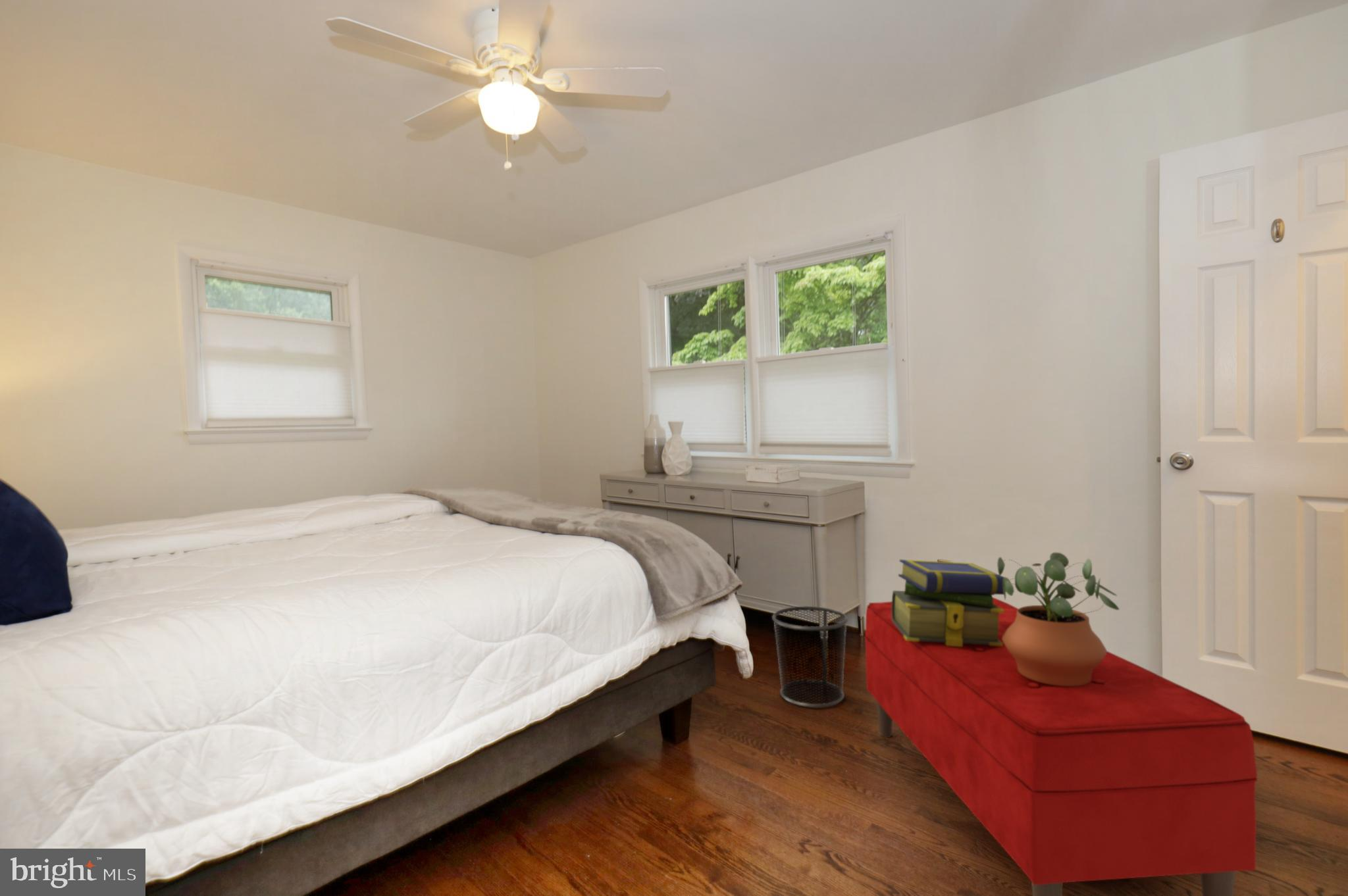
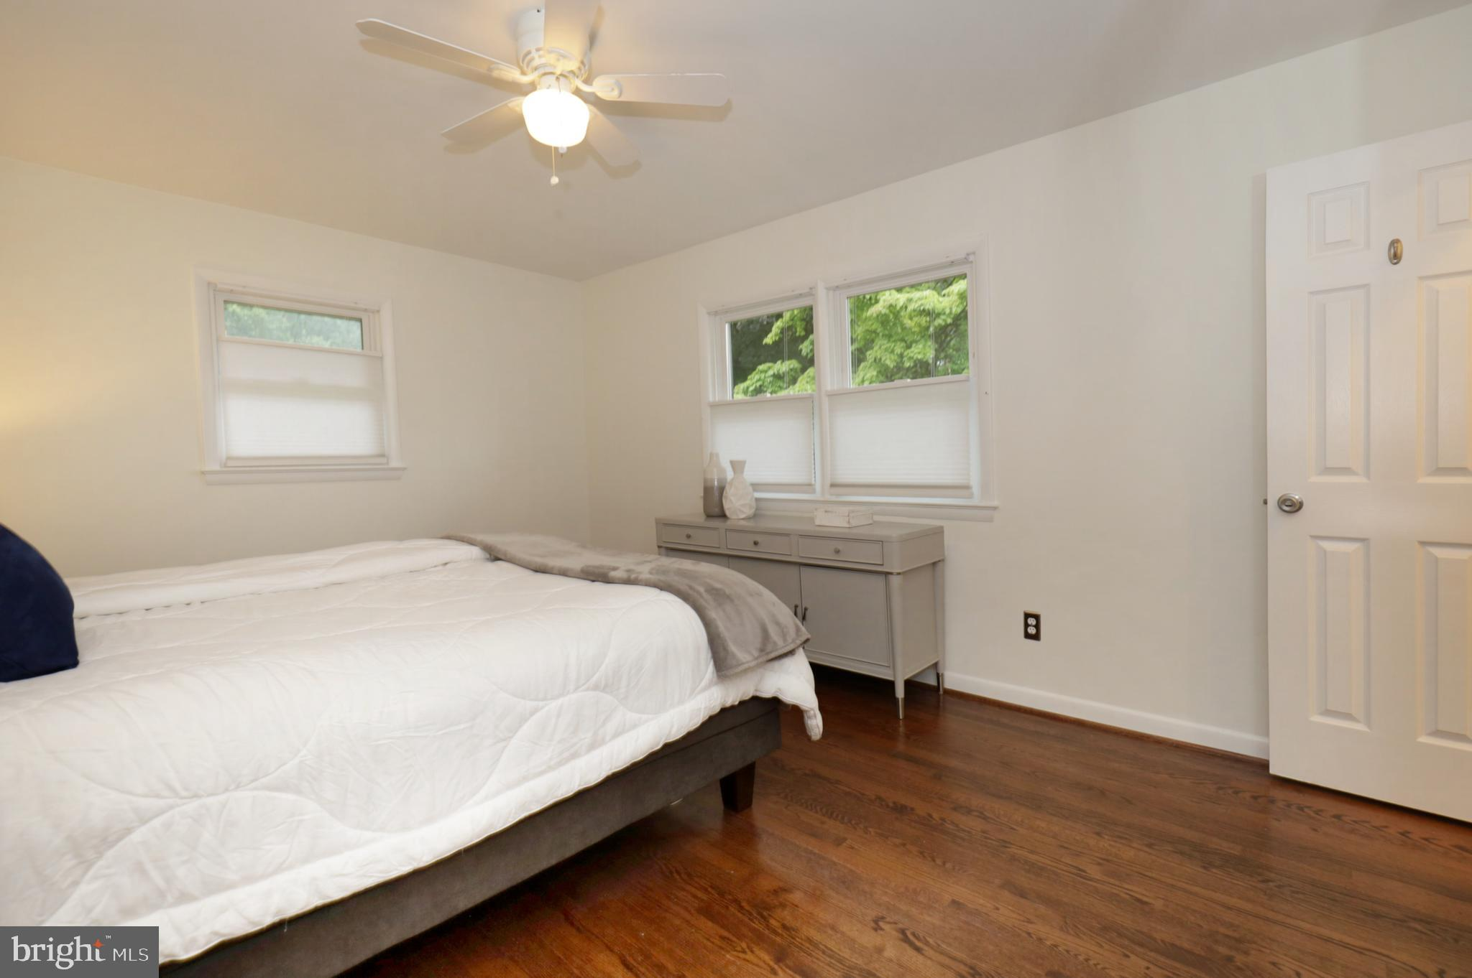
- potted plant [997,552,1120,686]
- bench [864,597,1258,896]
- stack of books [891,559,1004,647]
- waste bin [771,605,848,709]
